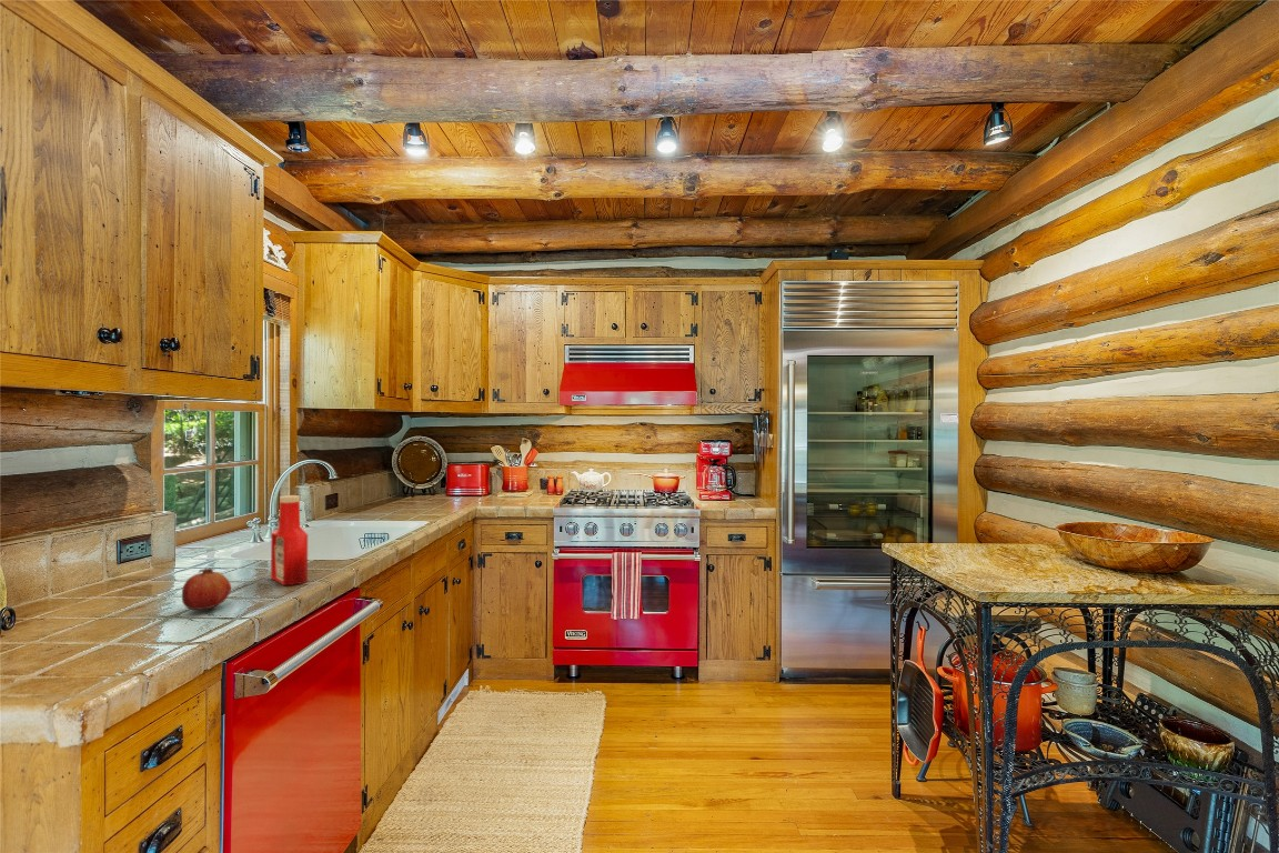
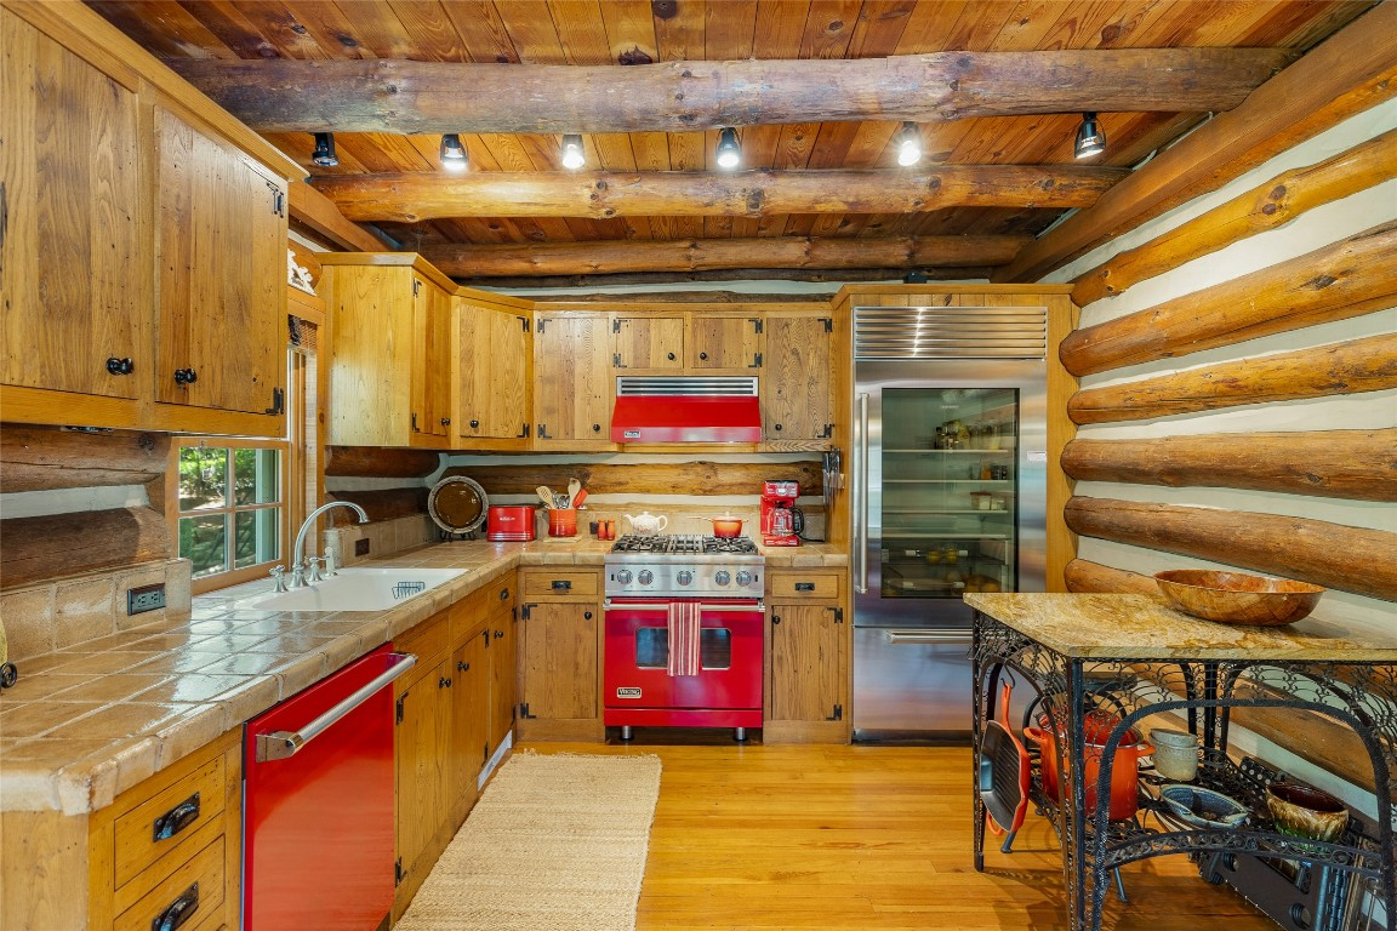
- fruit [181,568,232,611]
- soap bottle [270,494,309,586]
